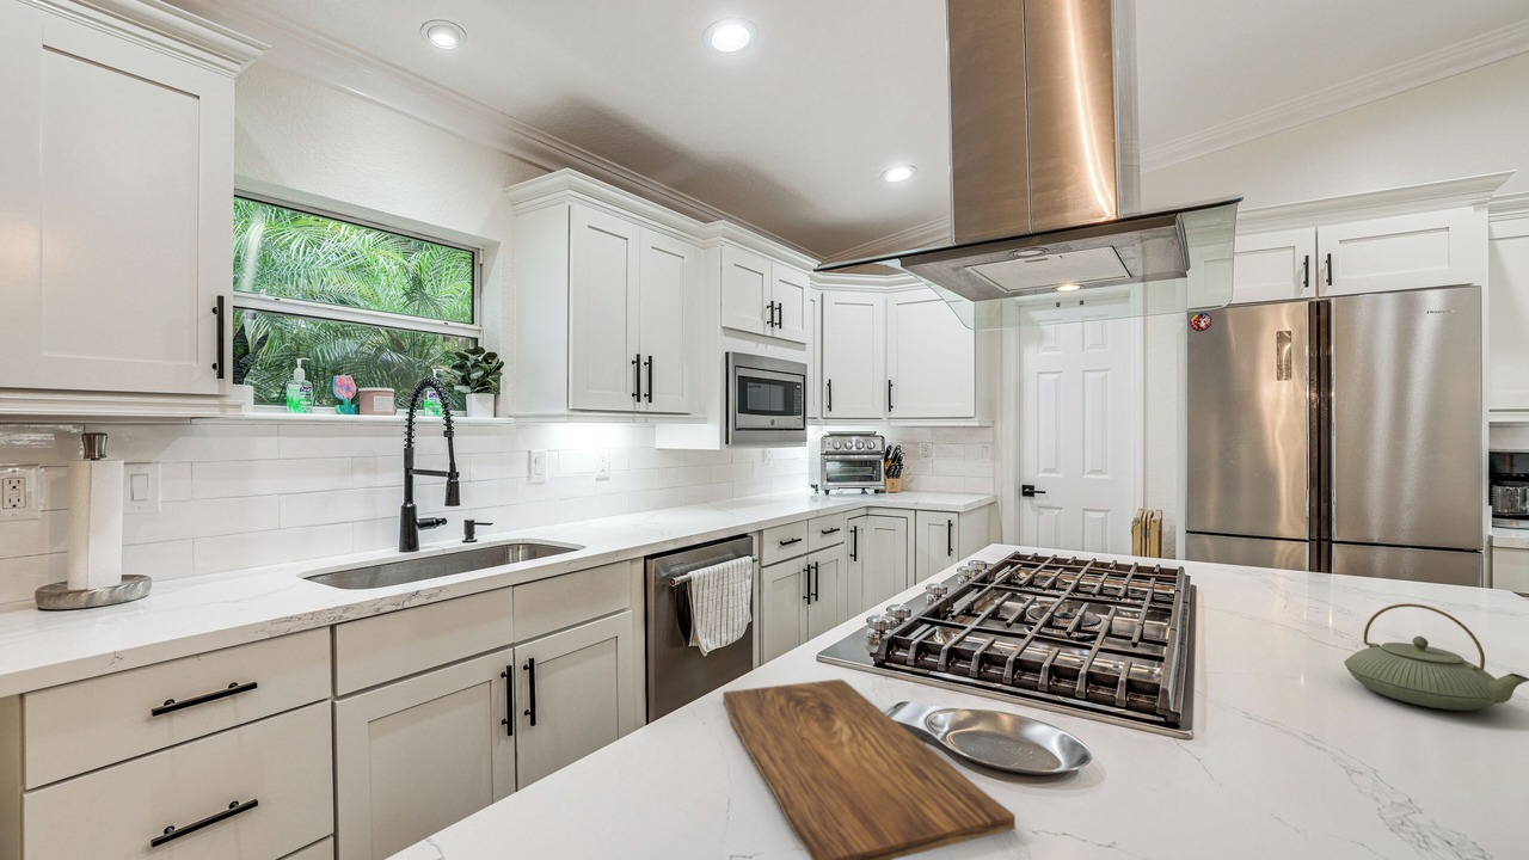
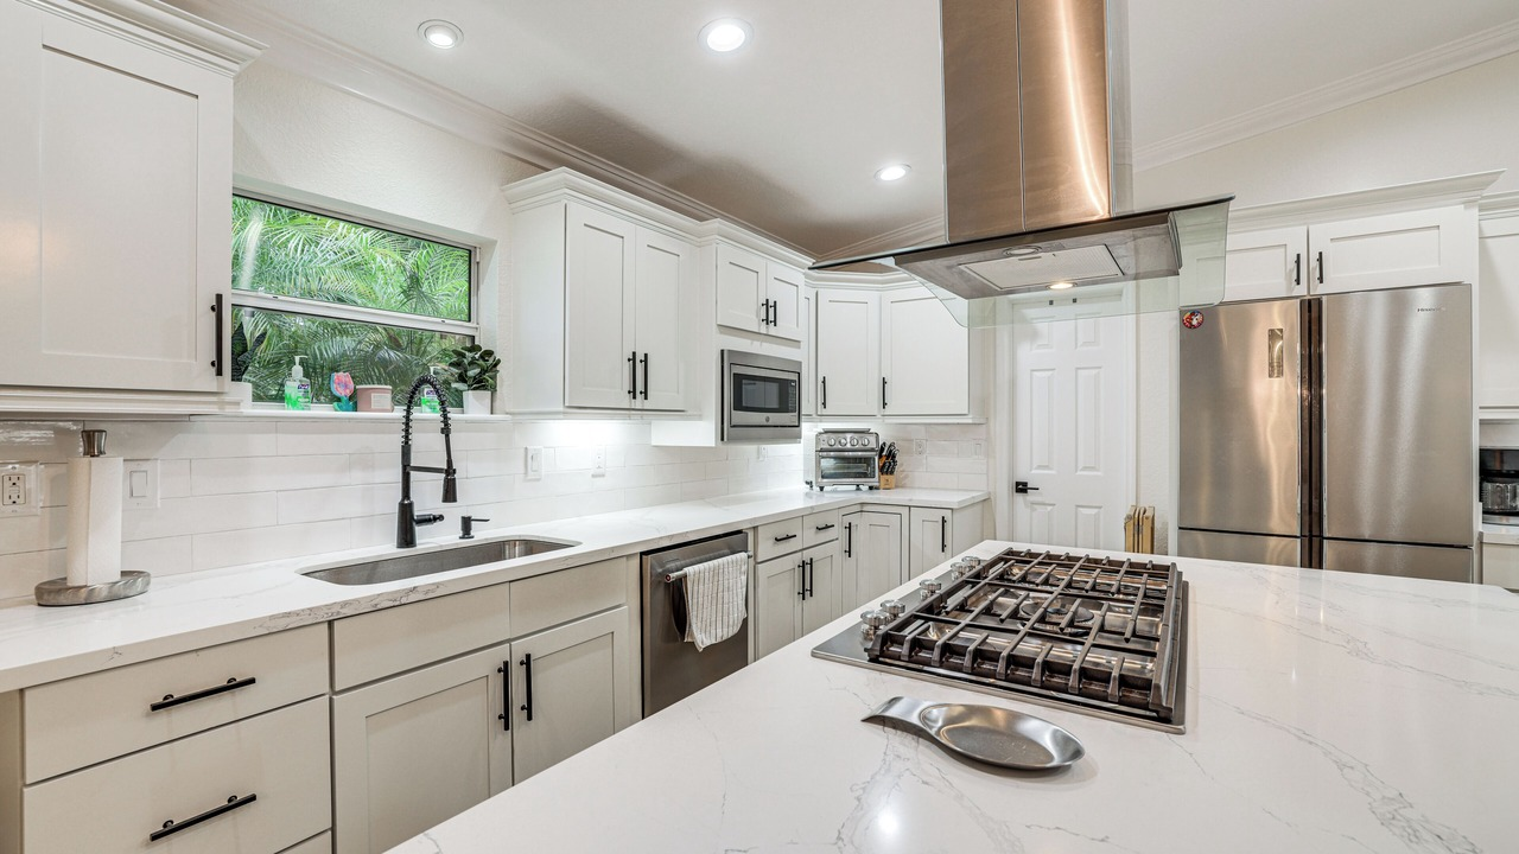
- cutting board [721,678,1017,860]
- teapot [1344,602,1529,712]
